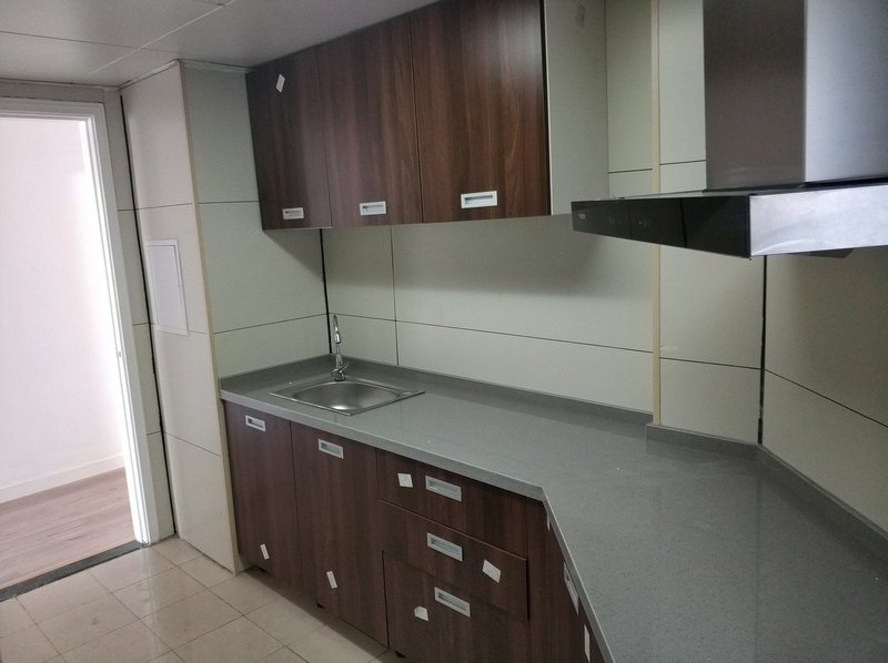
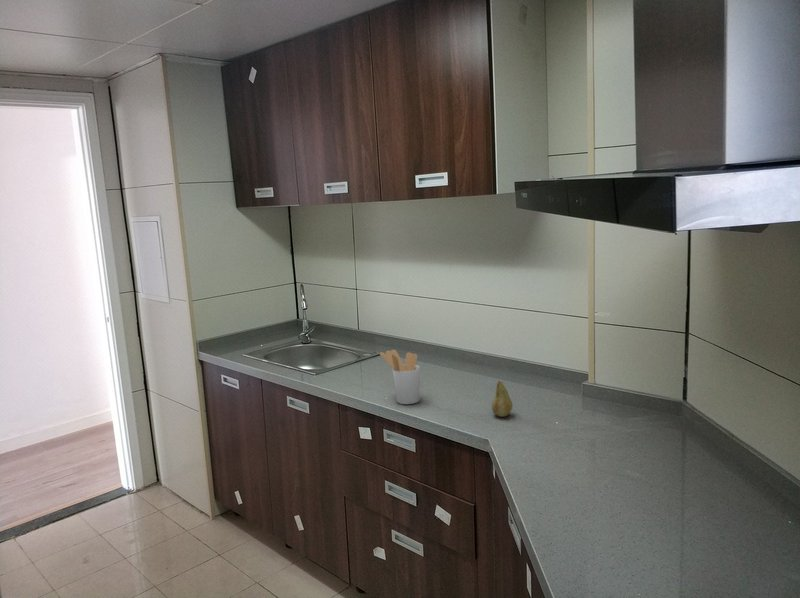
+ fruit [491,380,513,418]
+ utensil holder [379,349,421,405]
